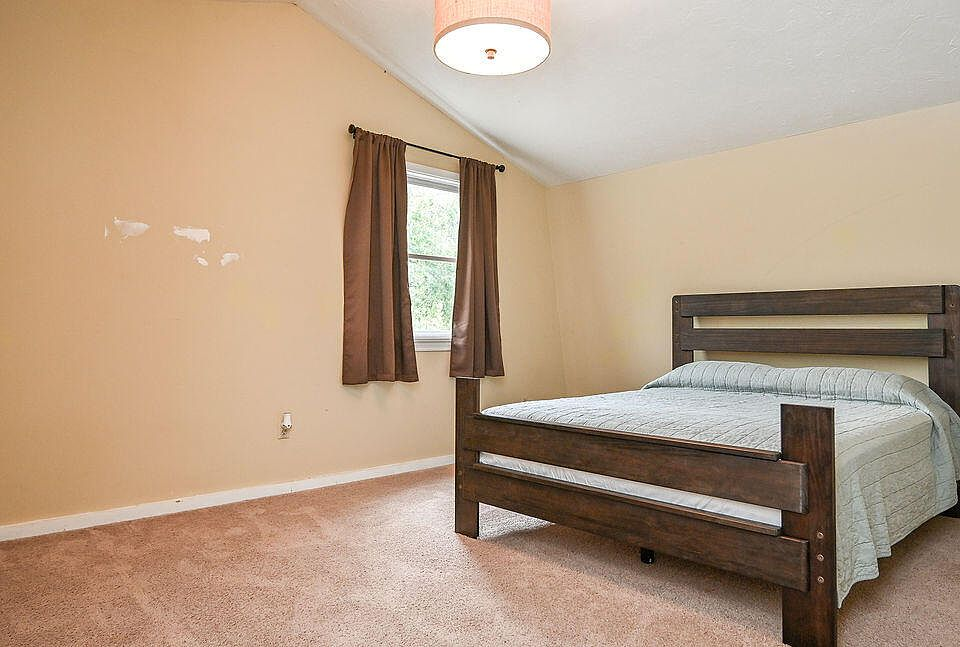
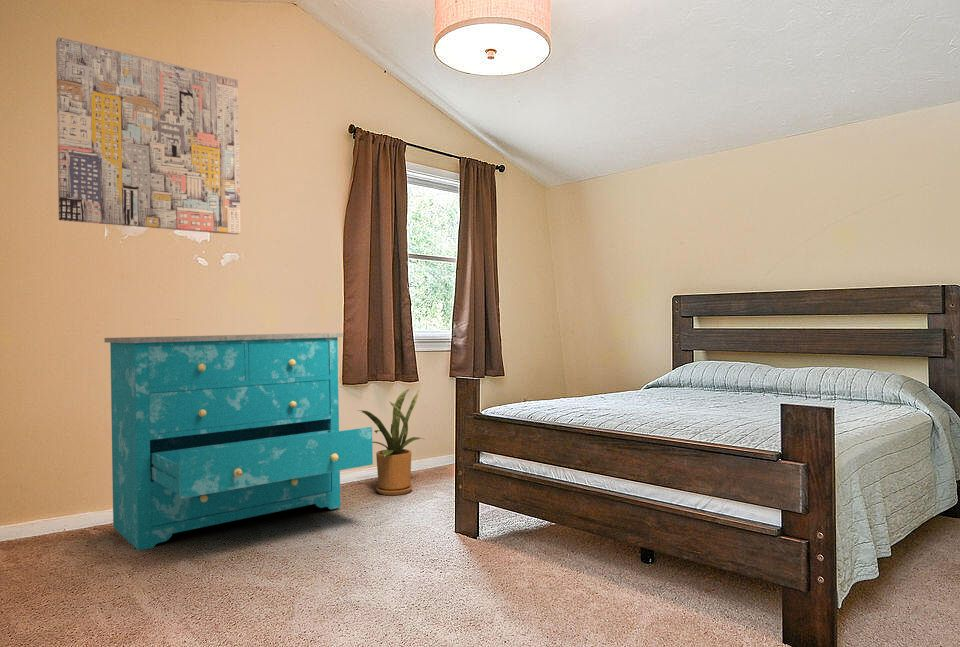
+ house plant [357,388,426,496]
+ wall art [55,36,242,236]
+ dresser [103,332,374,551]
